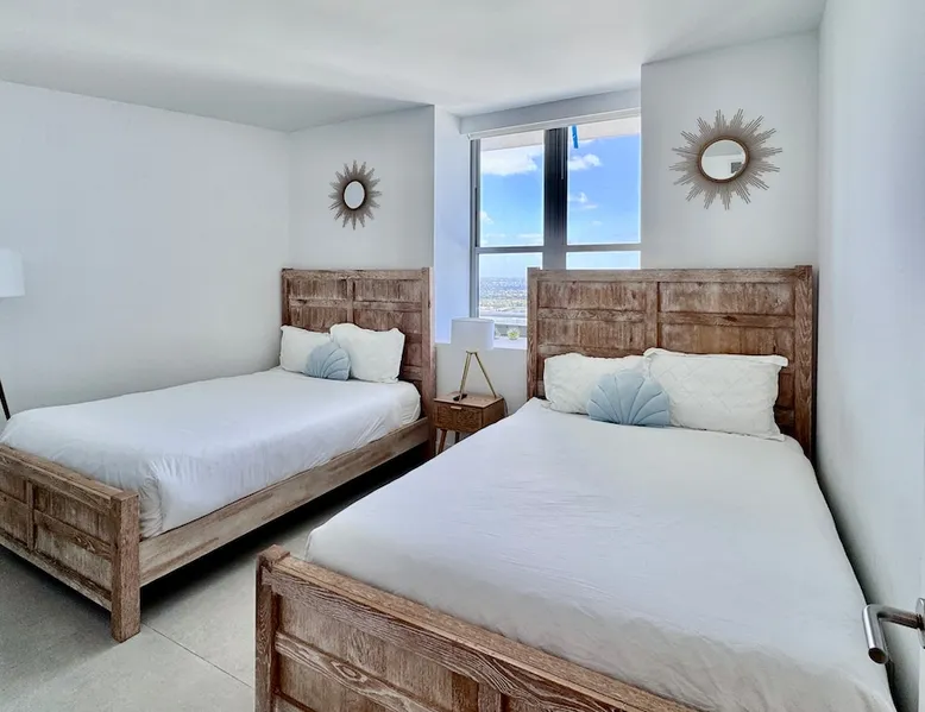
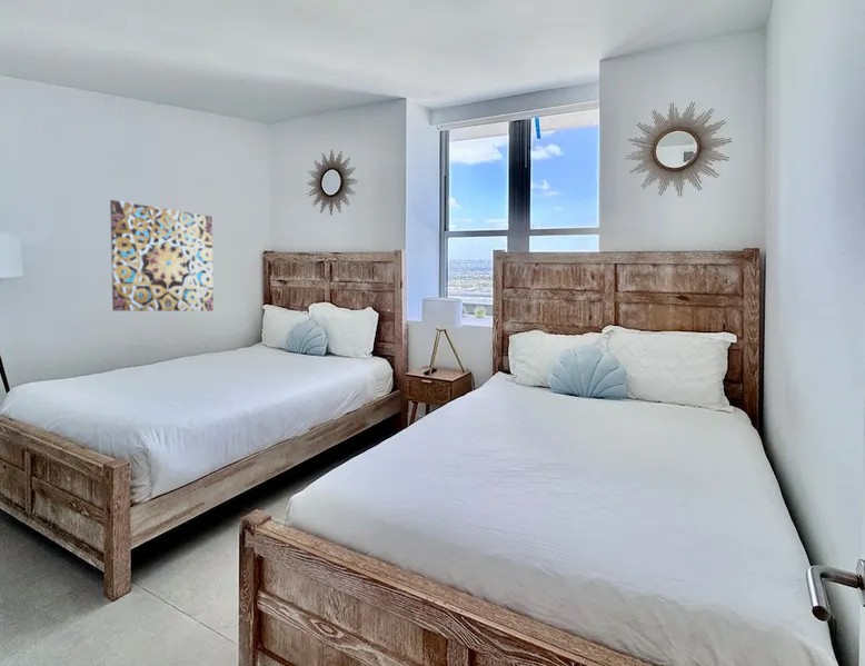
+ wall art [109,199,215,312]
